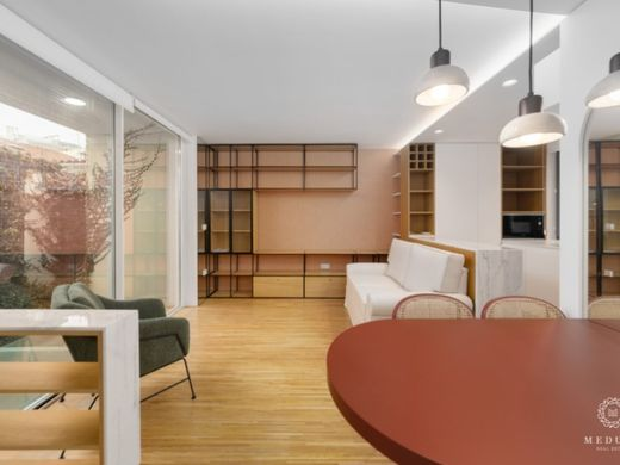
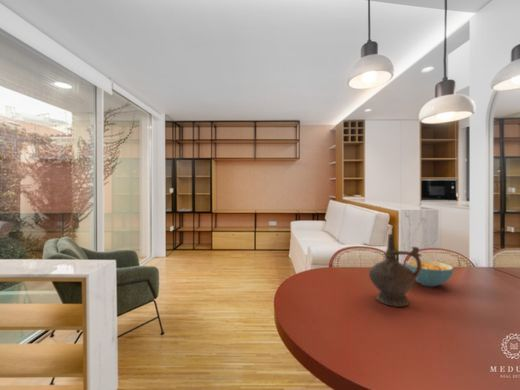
+ ceremonial vessel [368,233,423,308]
+ cereal bowl [404,259,455,288]
